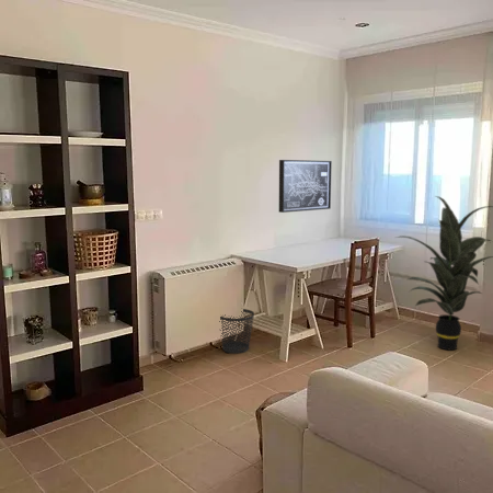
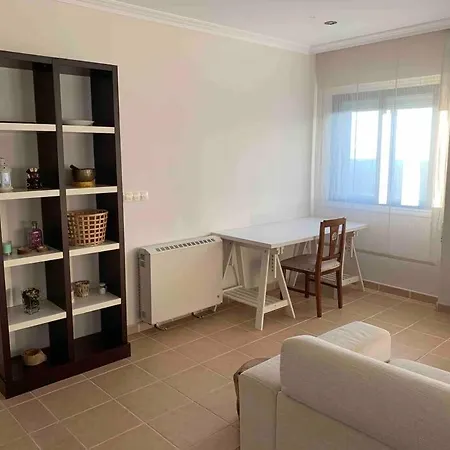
- indoor plant [395,195,493,351]
- wall art [278,159,333,214]
- wastebasket [219,308,255,355]
